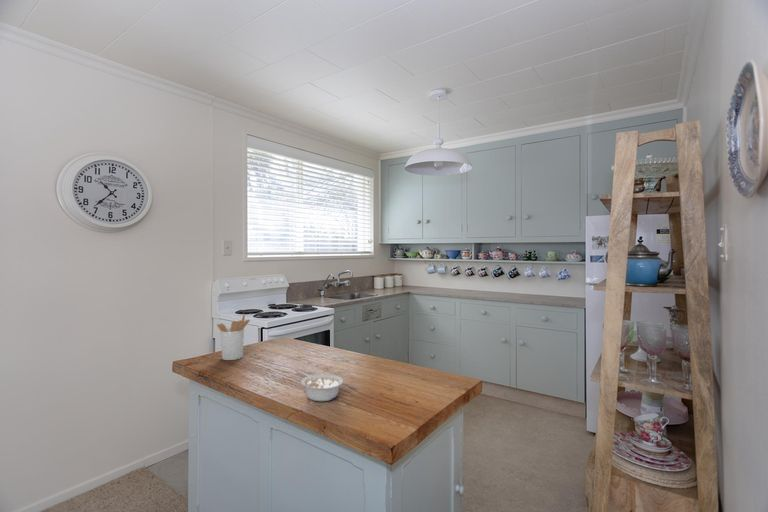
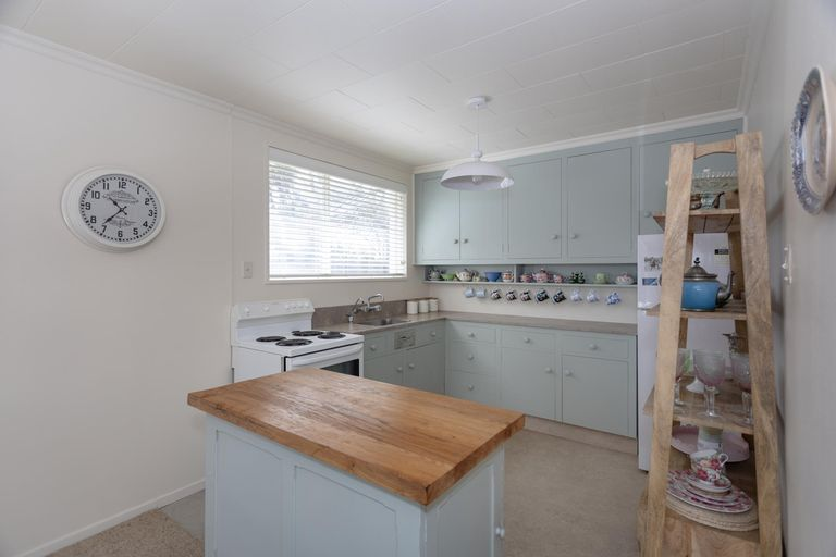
- legume [300,373,344,402]
- utensil holder [216,313,251,361]
